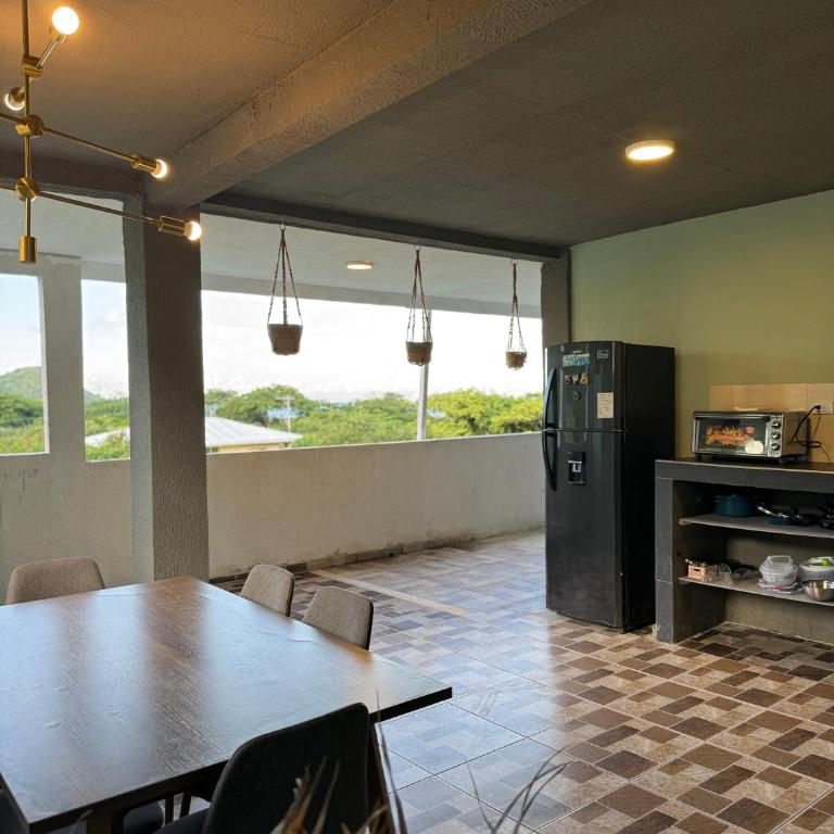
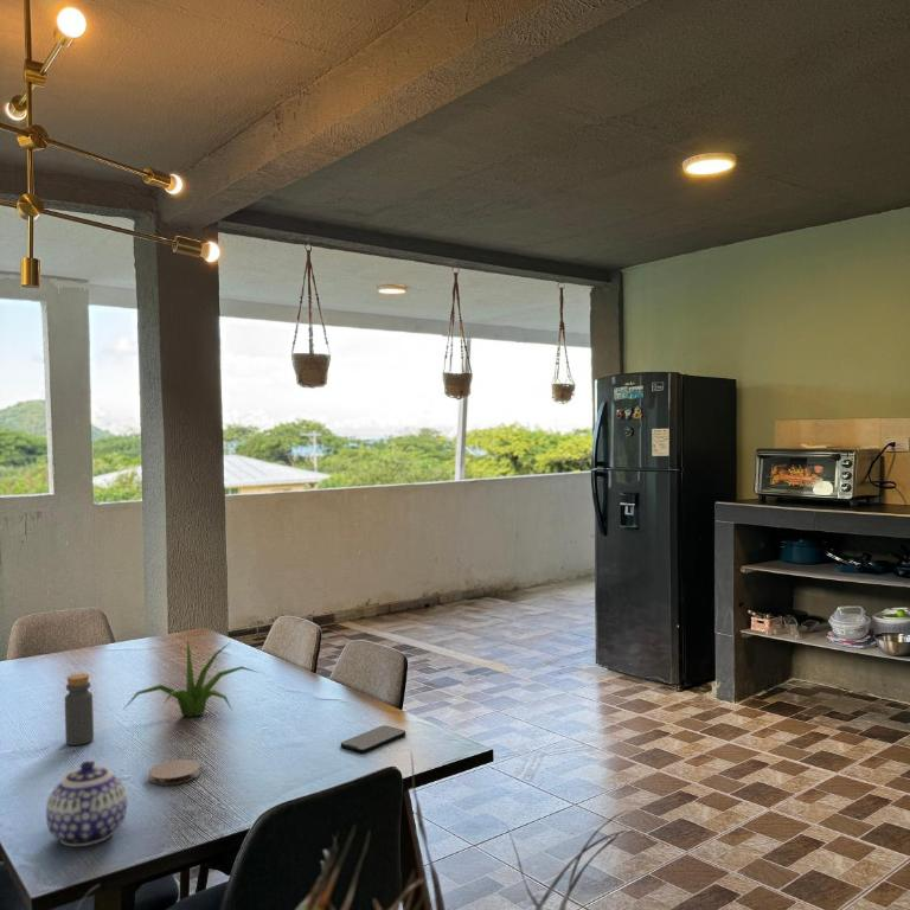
+ coaster [148,758,201,787]
+ smartphone [340,725,406,754]
+ teapot [45,760,128,847]
+ plant [122,637,261,718]
+ bottle [64,672,95,746]
